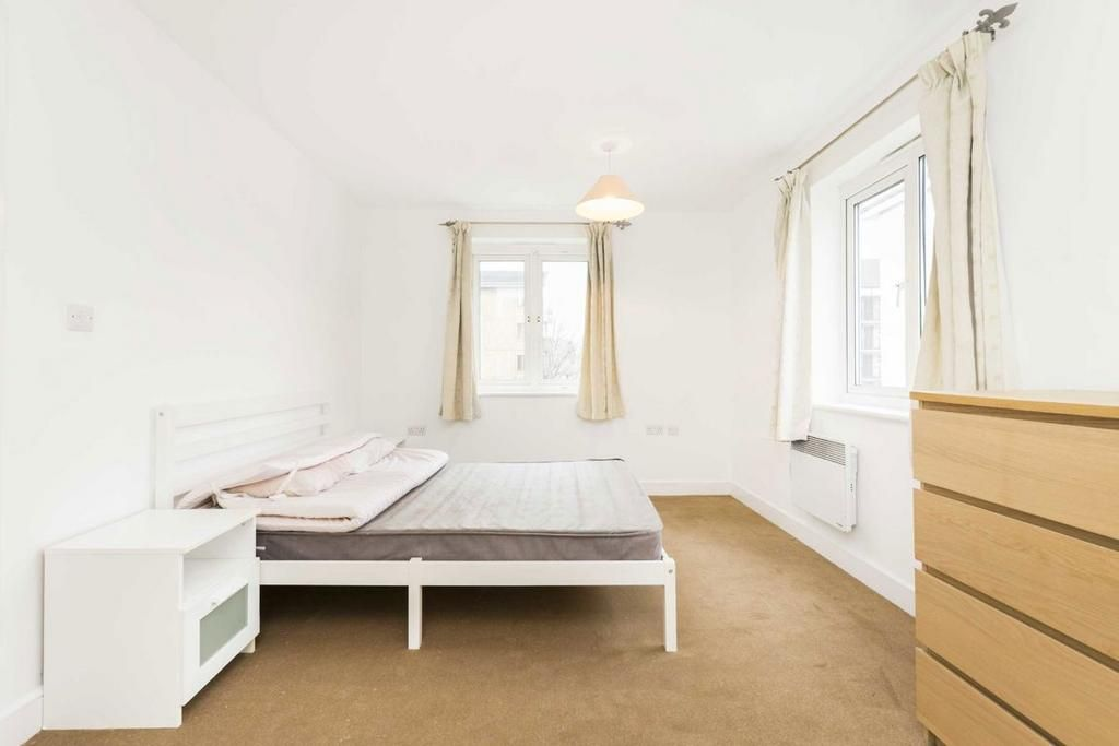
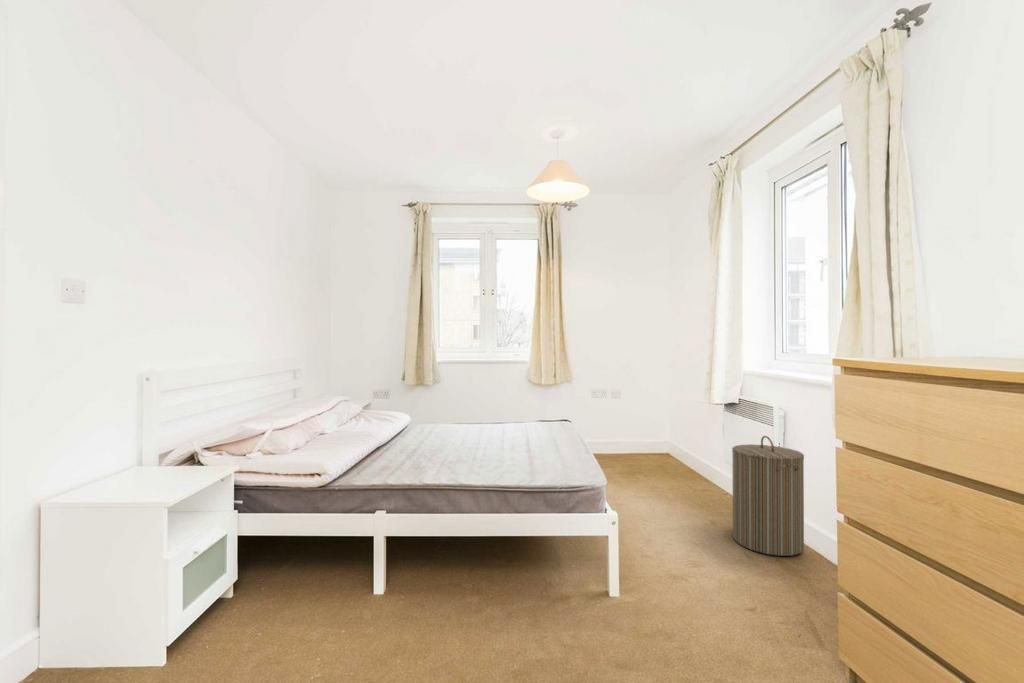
+ laundry hamper [731,435,805,557]
